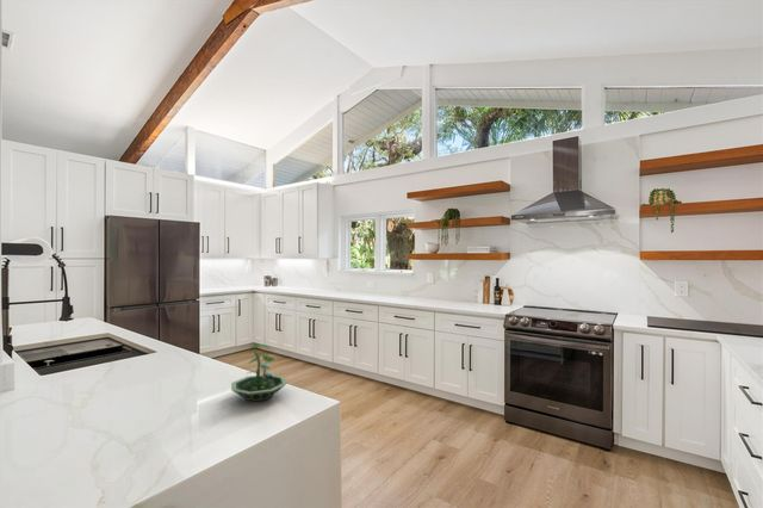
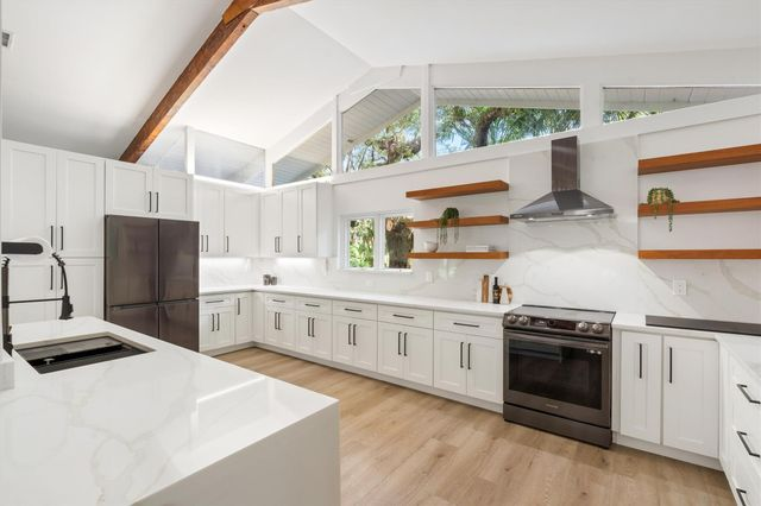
- terrarium [230,342,289,403]
